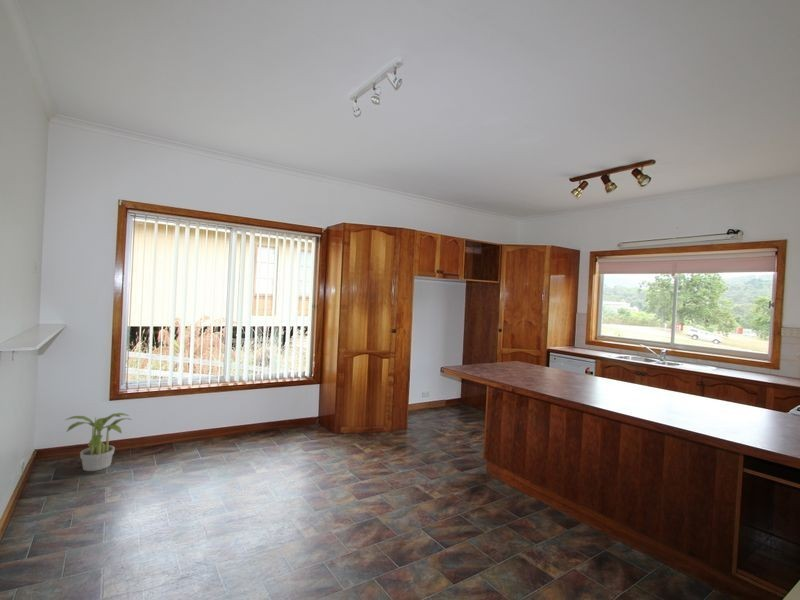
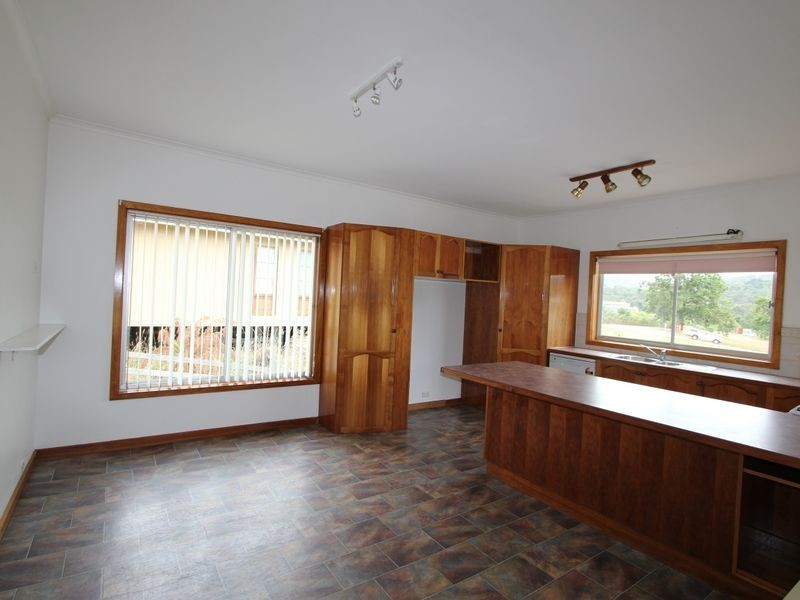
- potted plant [64,412,133,472]
